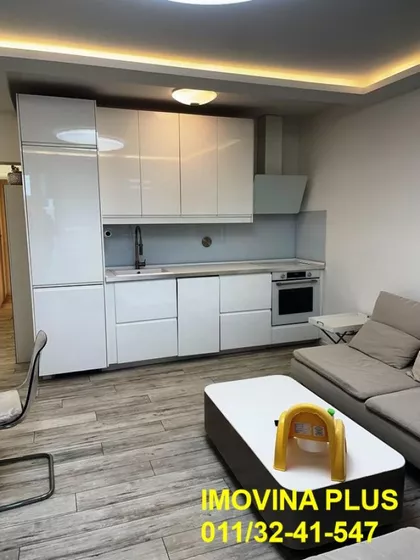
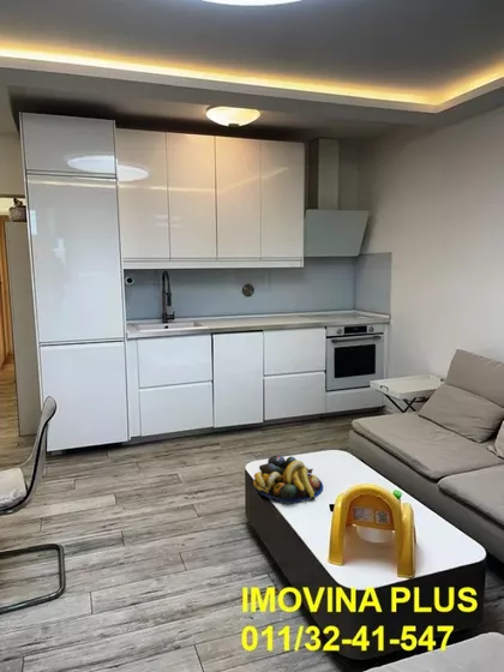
+ fruit bowl [252,454,324,505]
